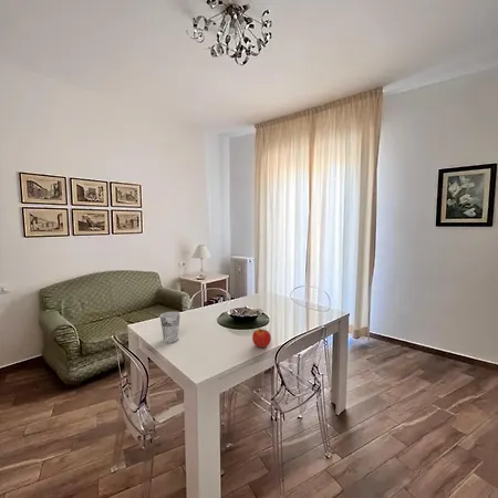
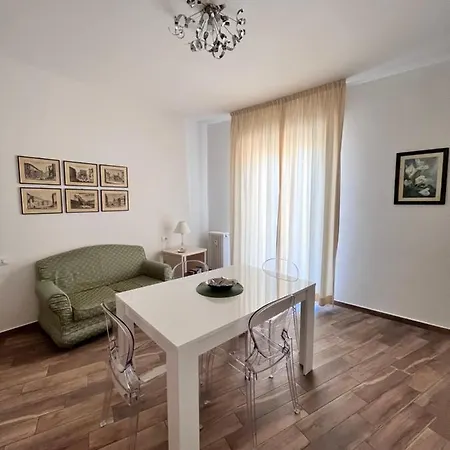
- cup [159,311,180,344]
- apple [251,328,272,349]
